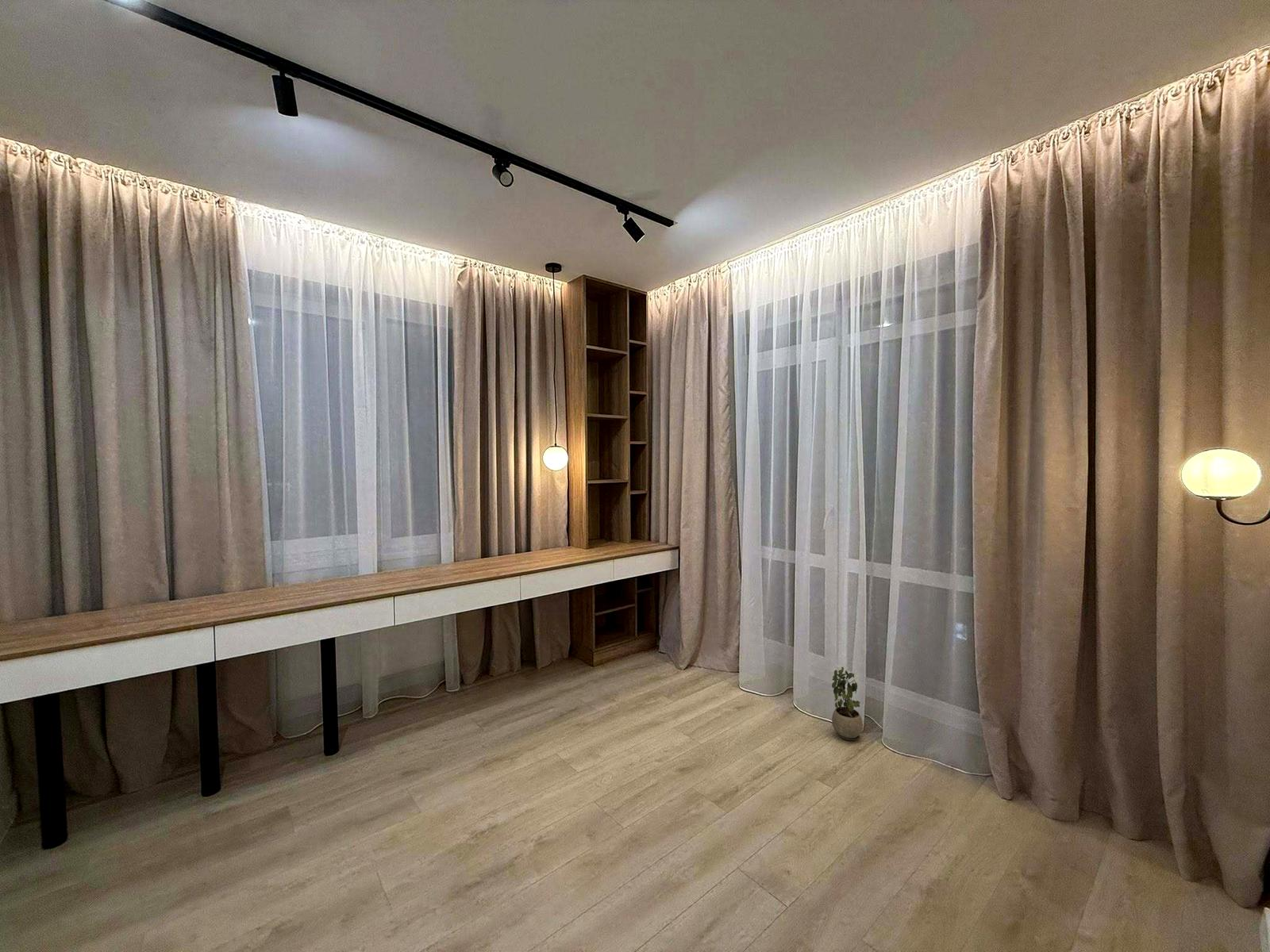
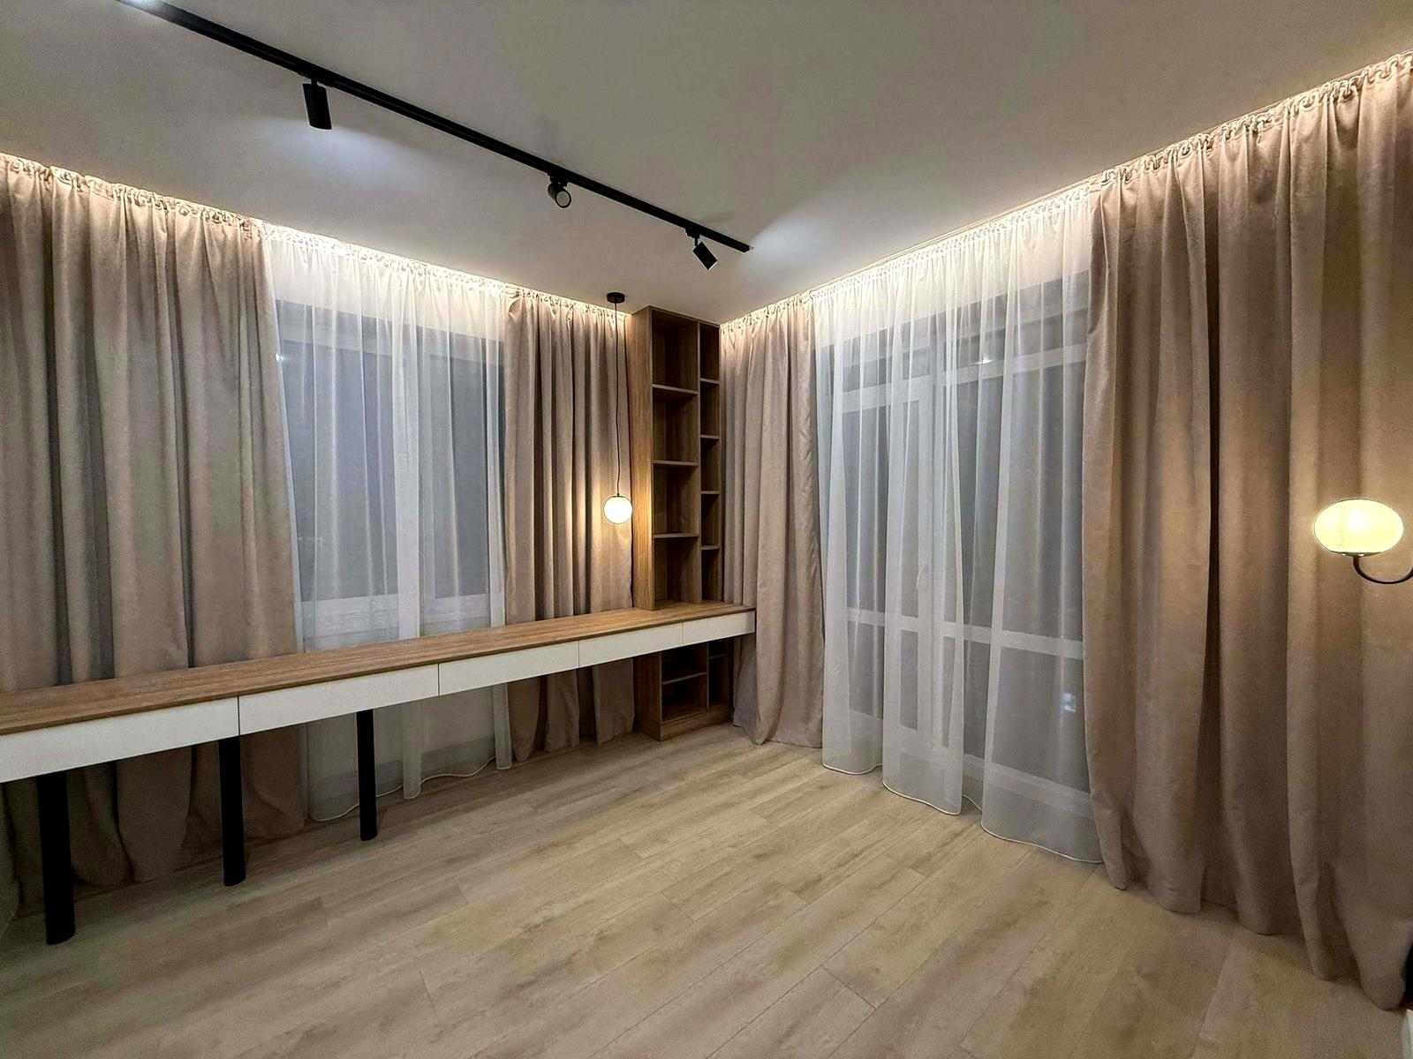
- potted plant [831,666,864,741]
